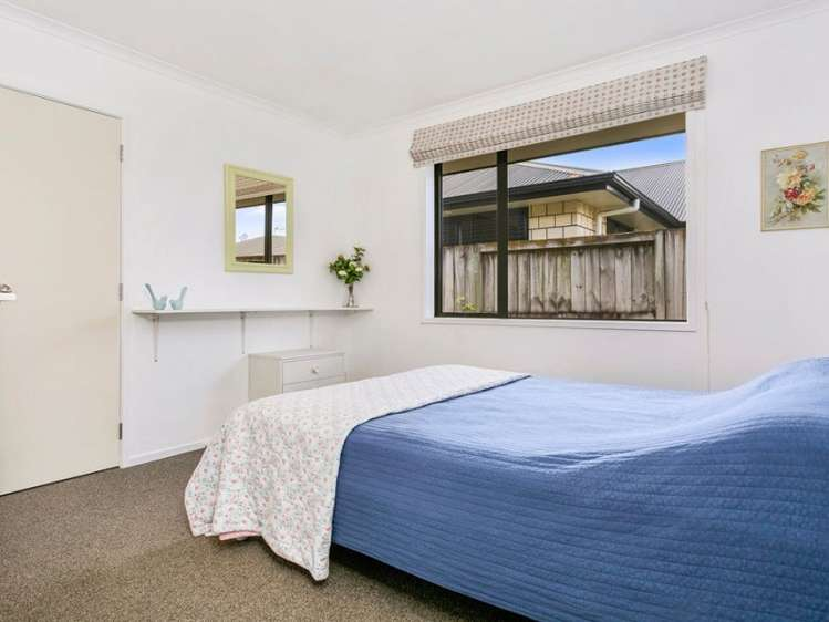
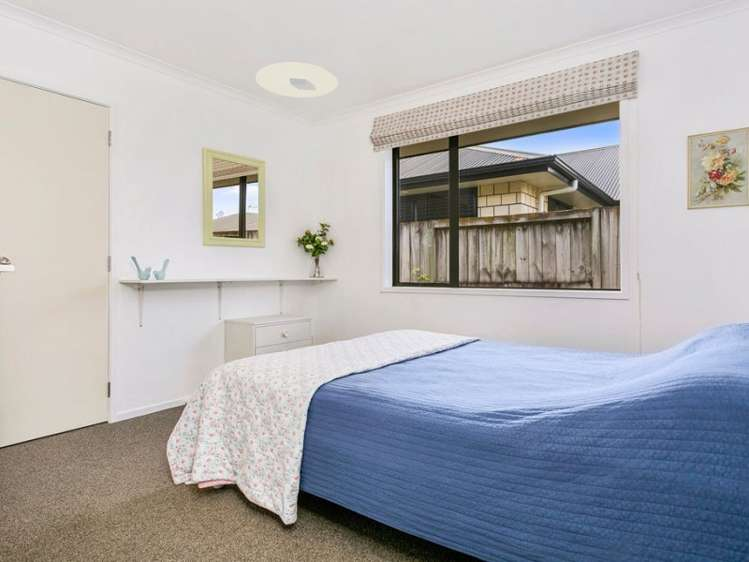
+ ceiling light [255,61,339,99]
